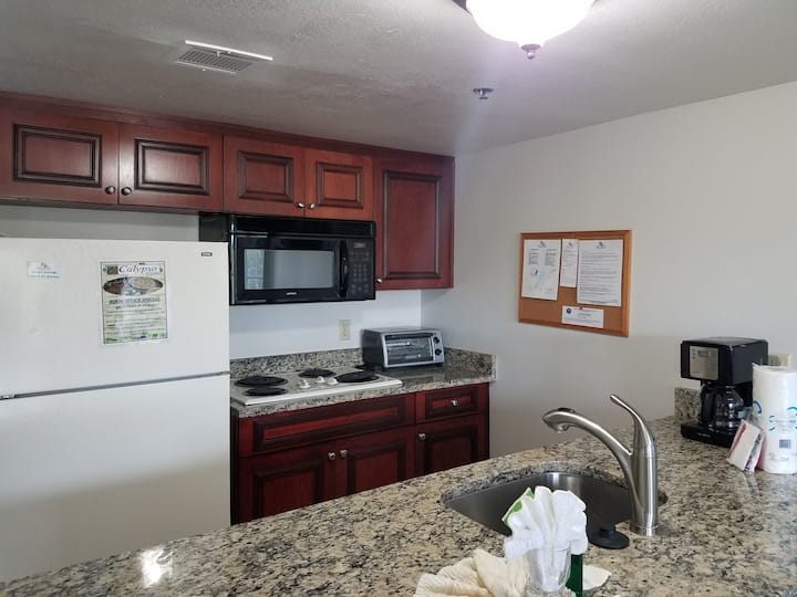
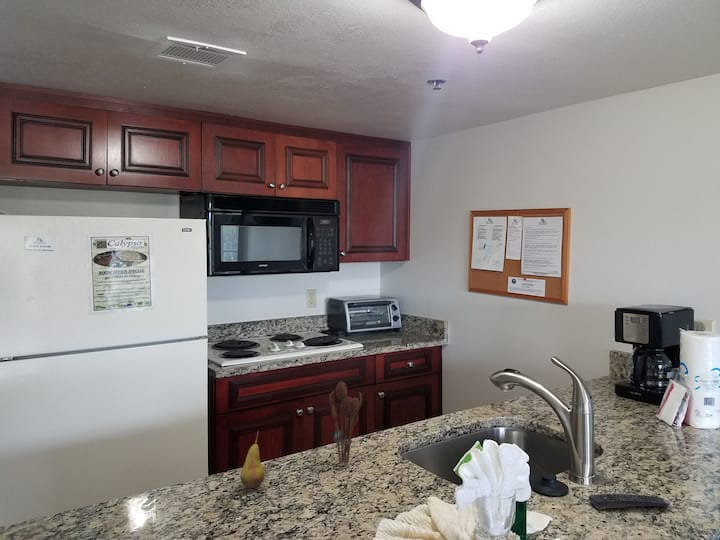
+ utensil holder [328,381,363,466]
+ remote control [588,493,671,511]
+ fruit [239,430,266,489]
